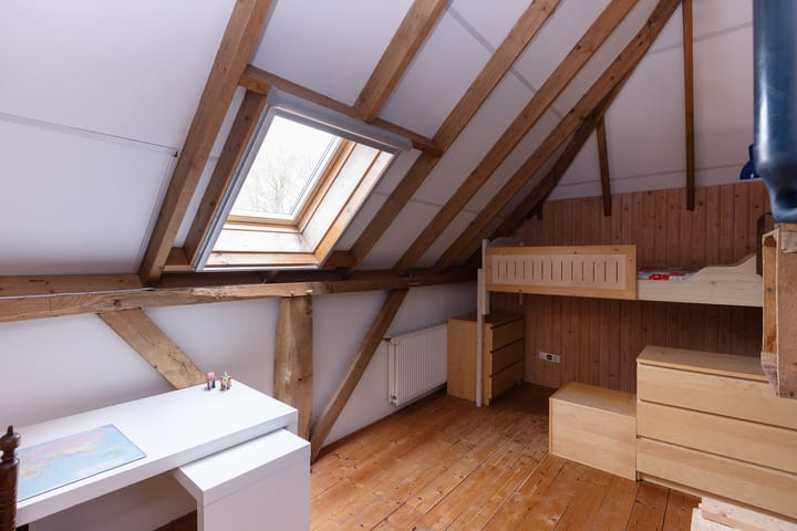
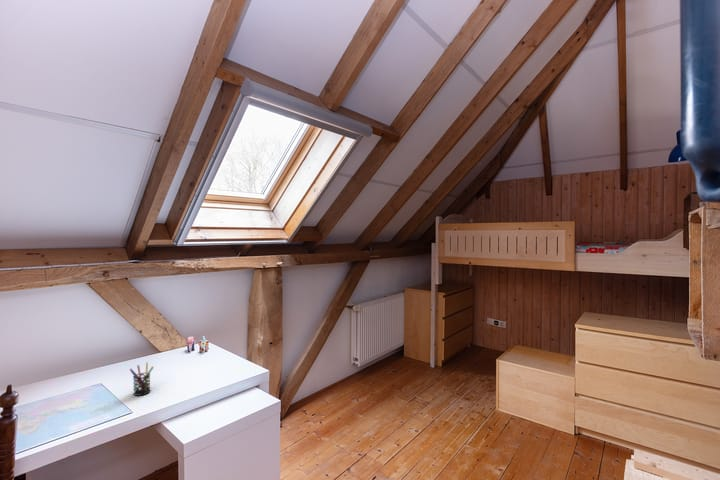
+ pen holder [129,361,155,397]
